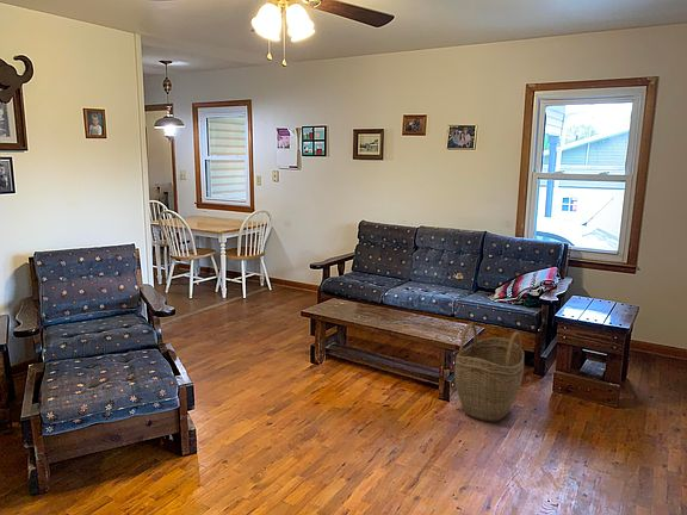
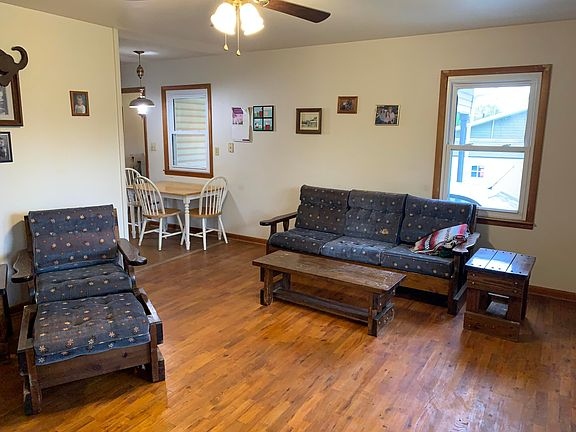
- woven basket [453,322,525,423]
